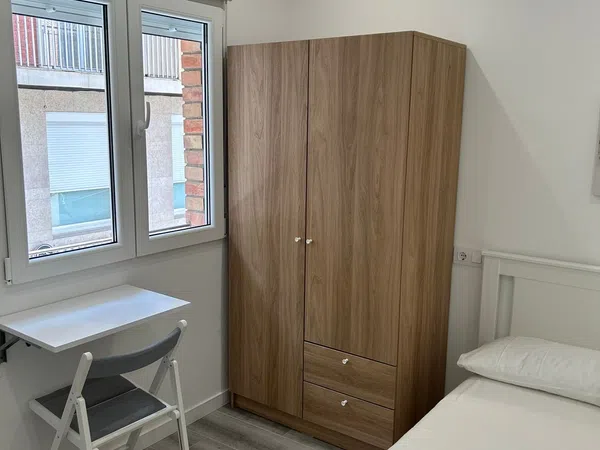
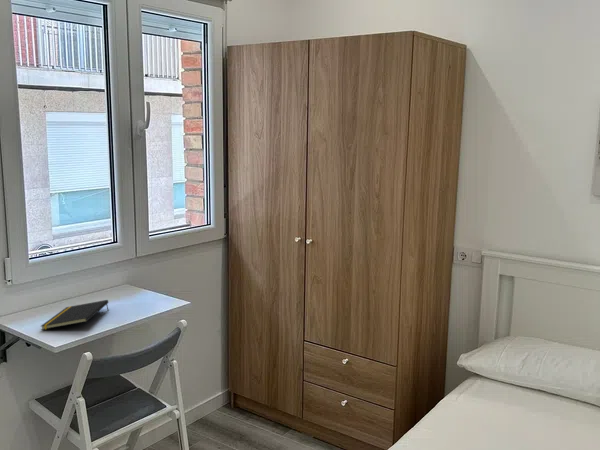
+ notepad [40,299,109,331]
